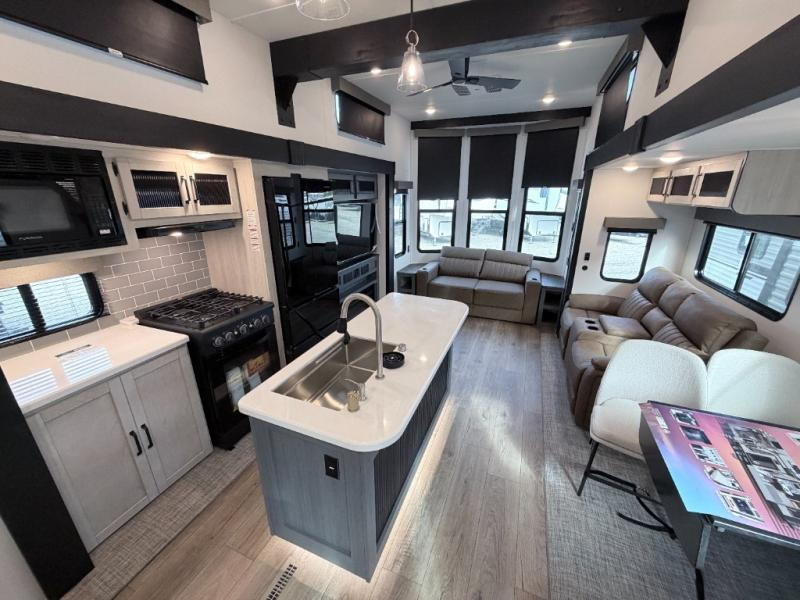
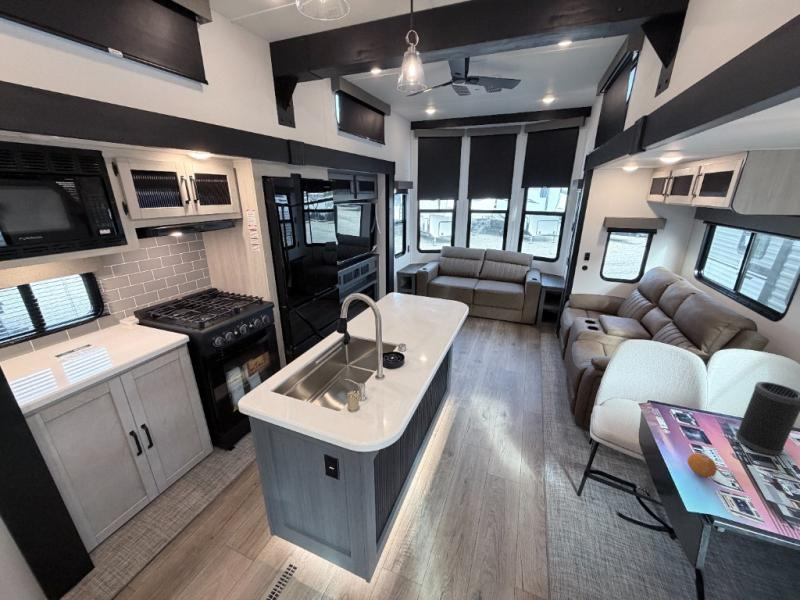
+ speaker [735,381,800,456]
+ fruit [686,452,717,478]
